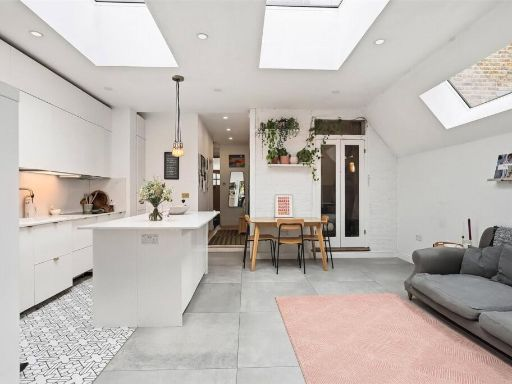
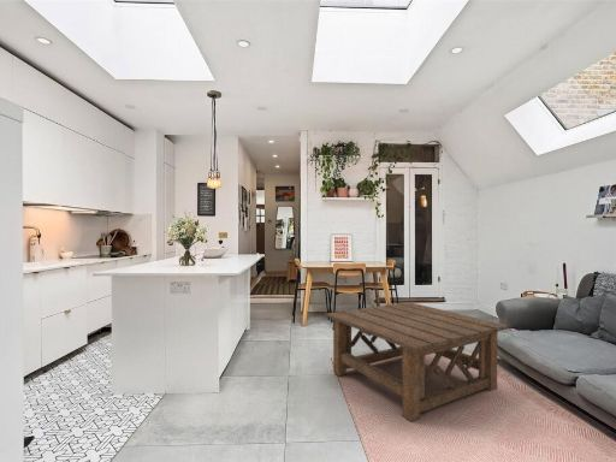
+ coffee table [325,301,509,424]
